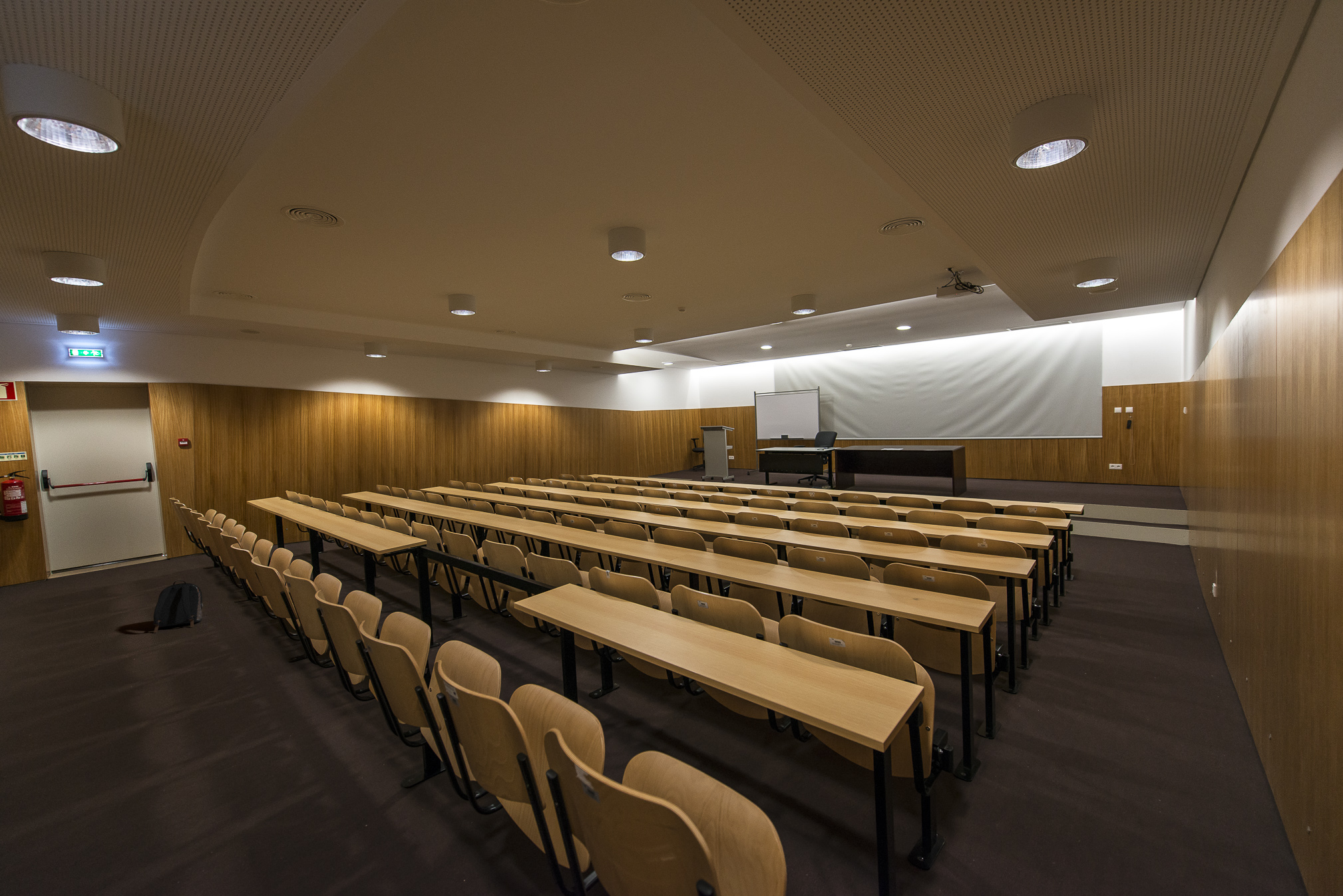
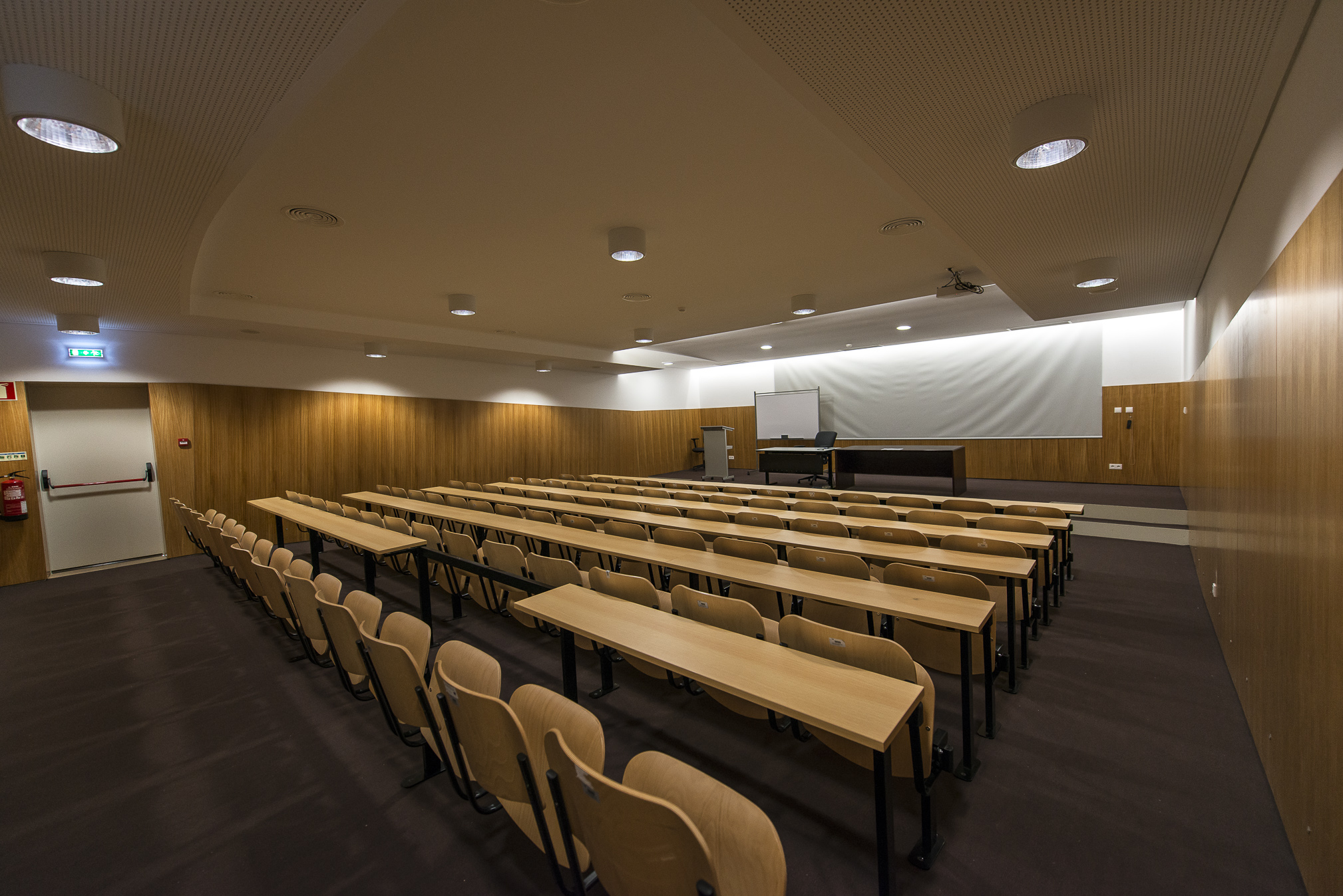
- backpack [152,580,204,633]
